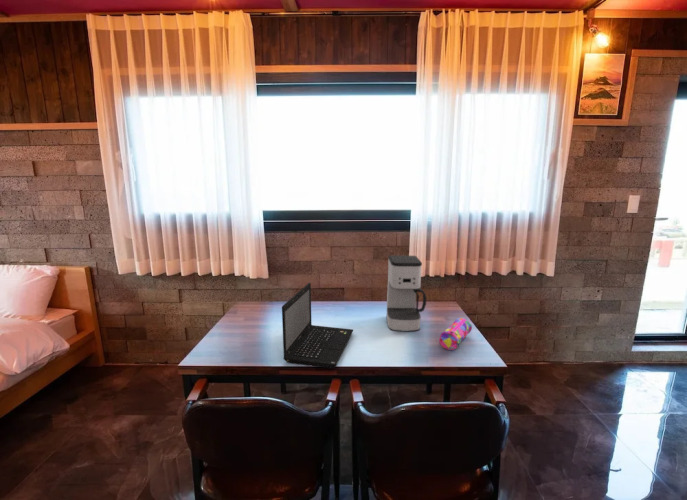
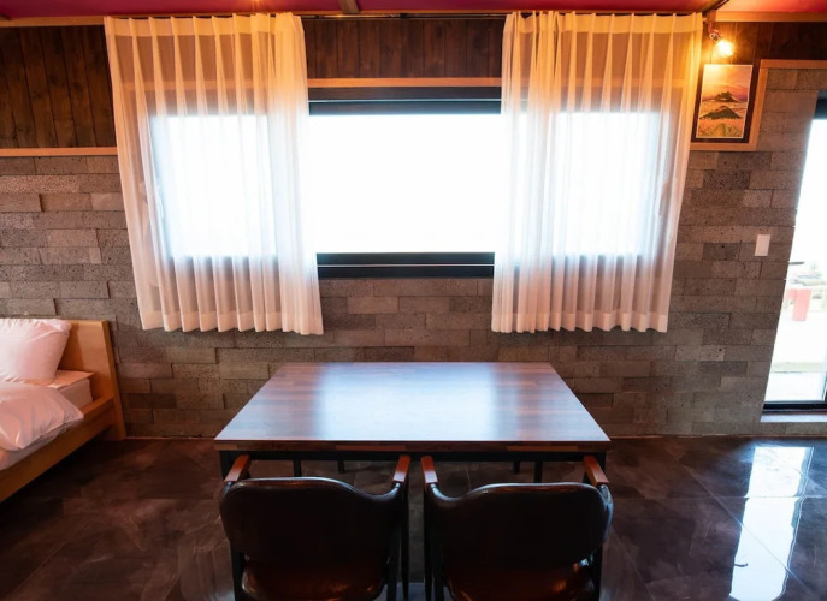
- coffee maker [385,255,428,333]
- laptop [281,282,354,369]
- pencil case [438,317,473,351]
